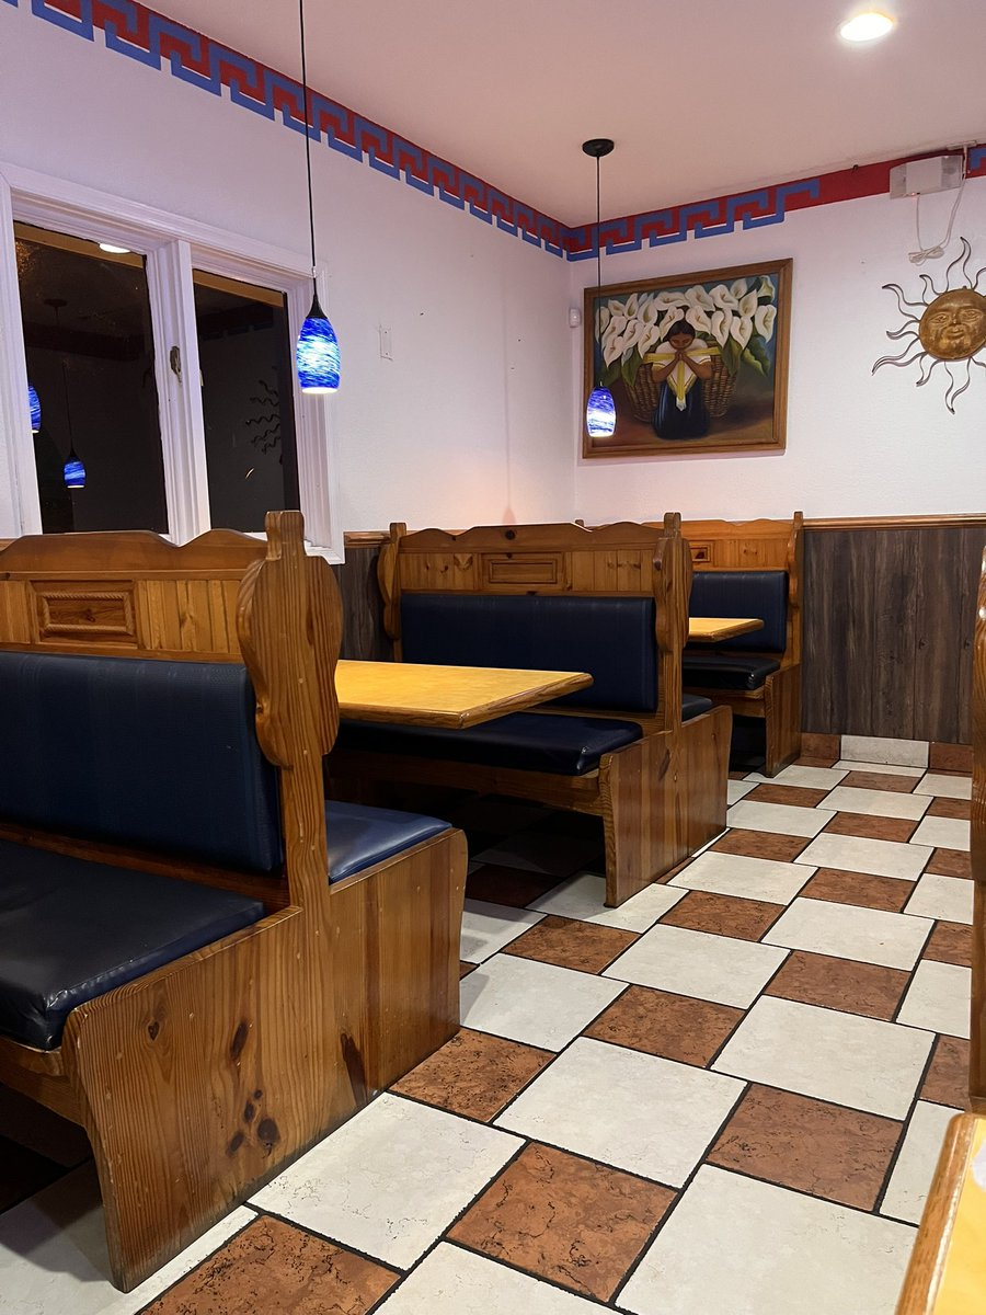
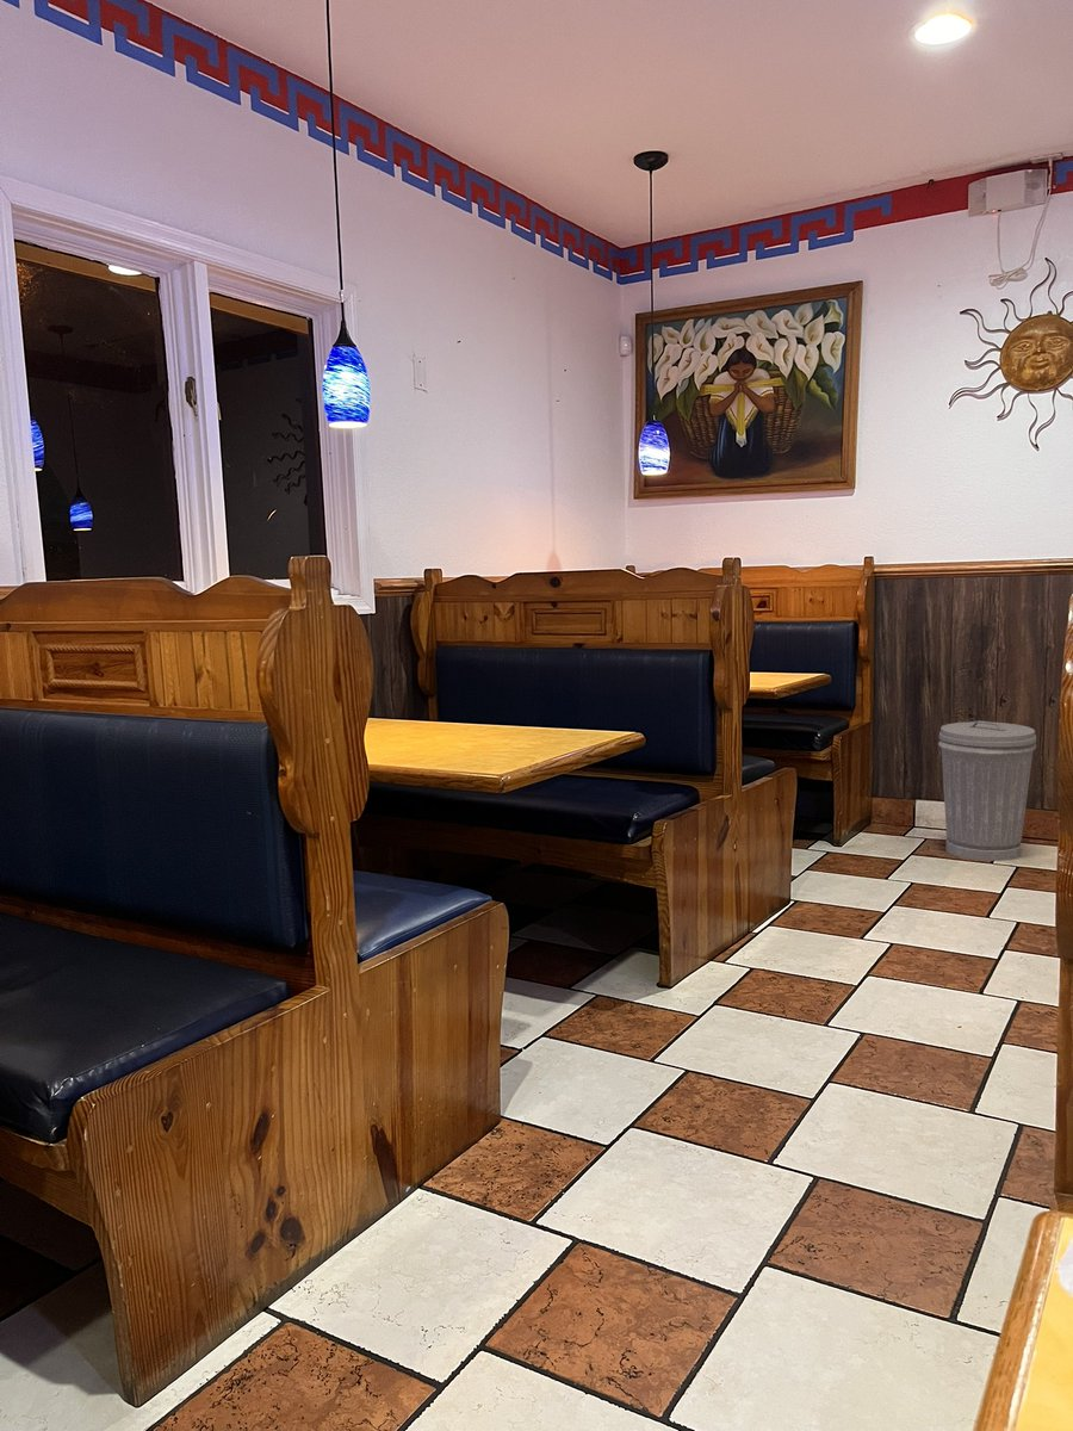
+ trash can [937,720,1037,862]
